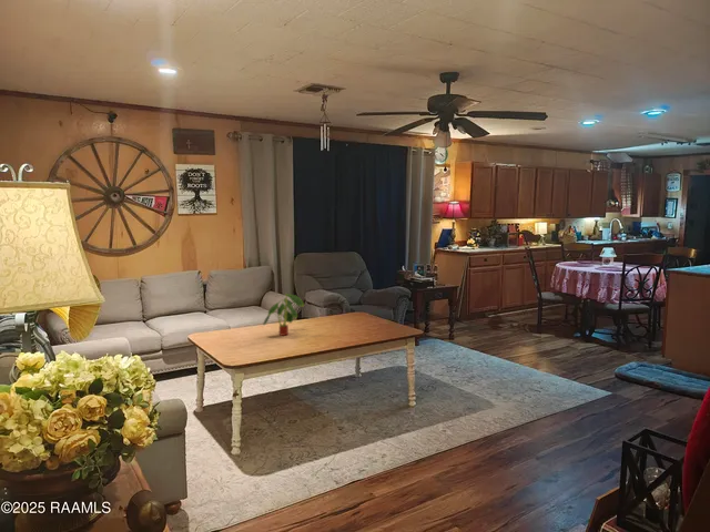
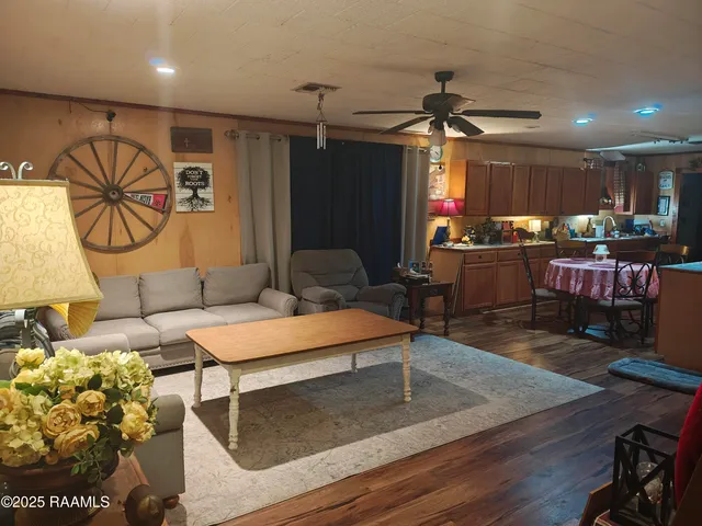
- plant [262,293,305,337]
